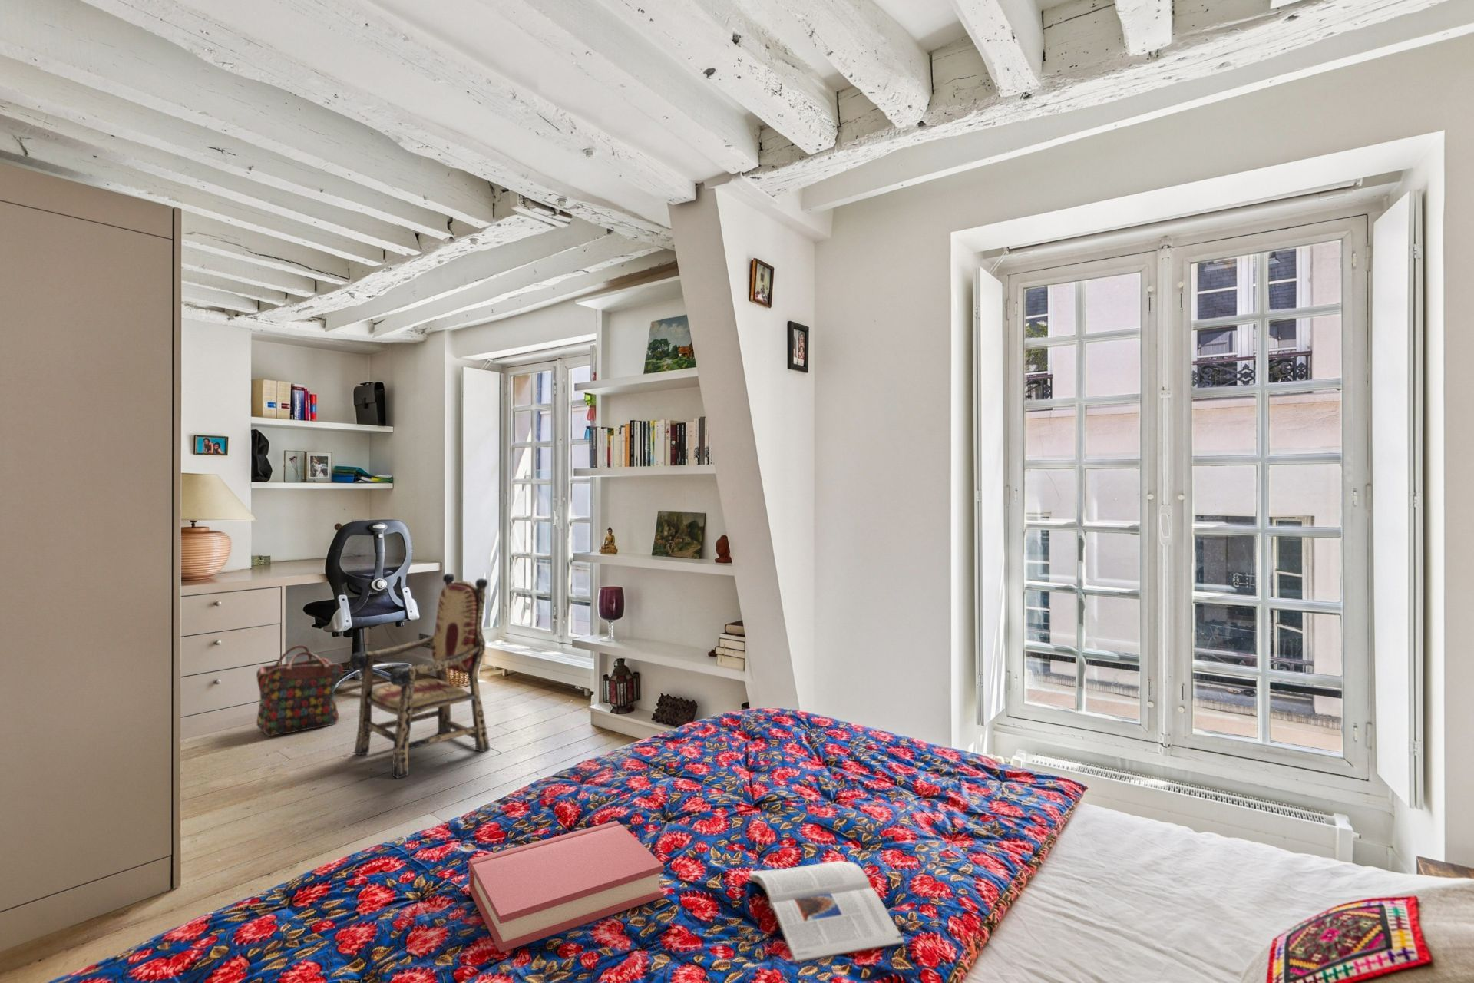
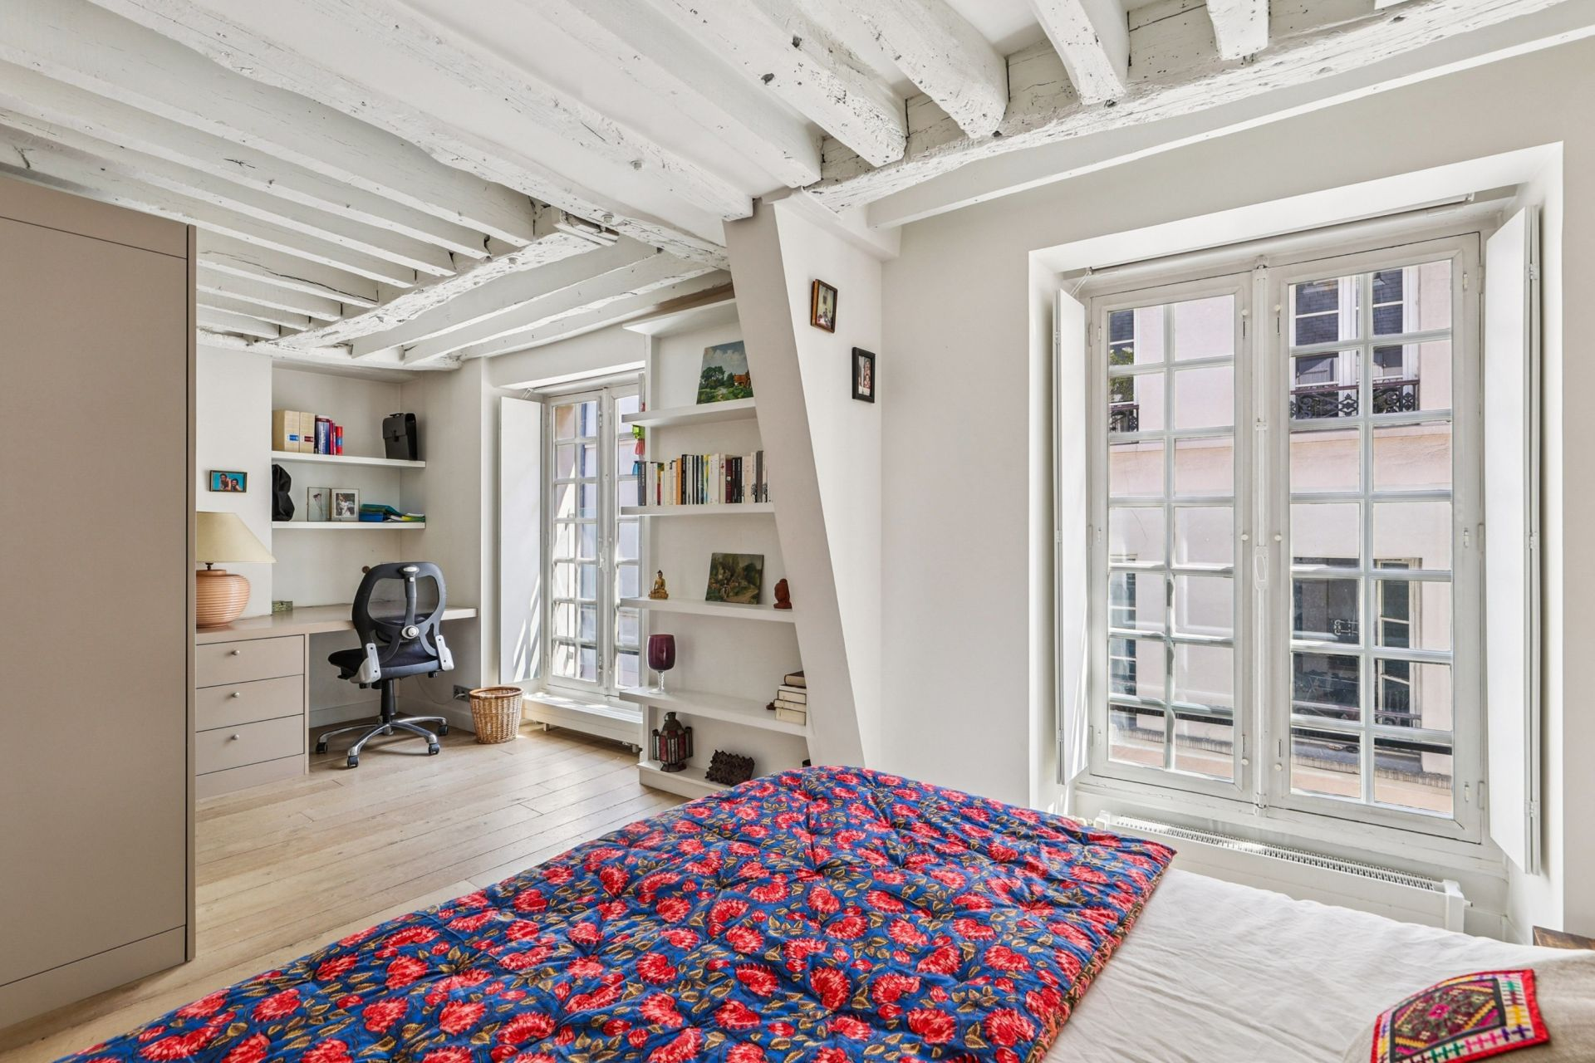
- armchair [349,573,491,779]
- backpack [256,644,344,737]
- hardback book [468,821,665,953]
- magazine [748,860,906,964]
